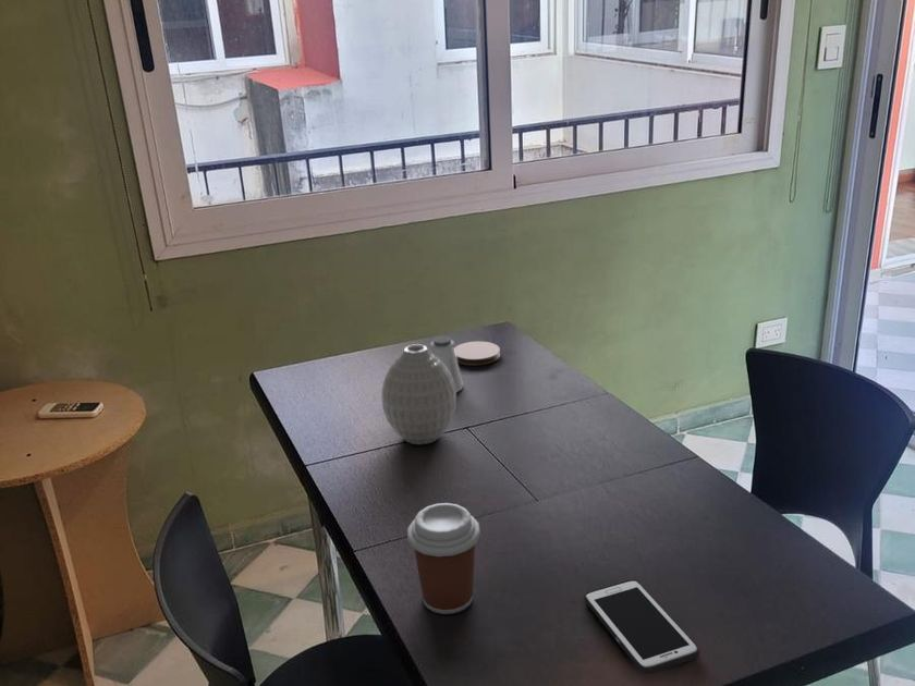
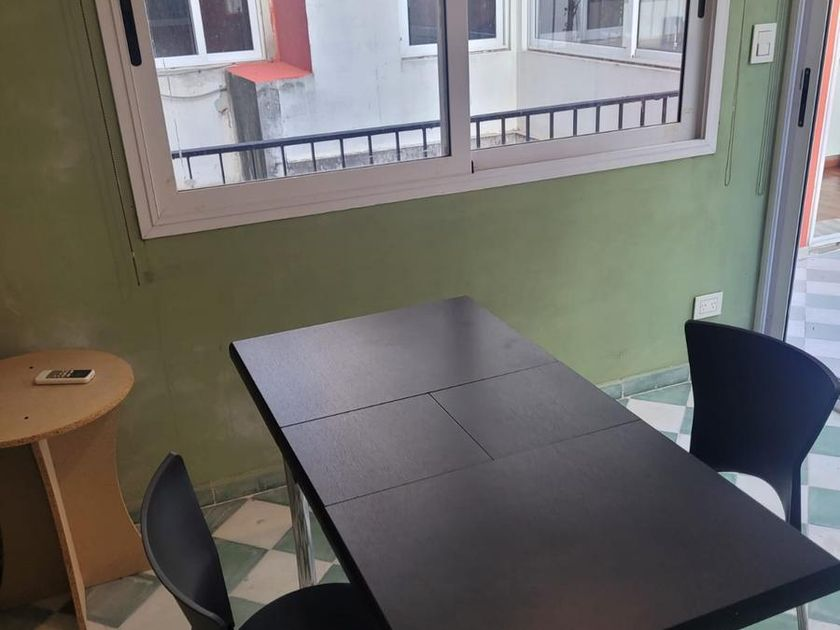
- coaster [453,341,501,367]
- vase [380,343,457,445]
- coffee cup [406,502,481,615]
- cell phone [583,578,700,675]
- saltshaker [430,335,464,393]
